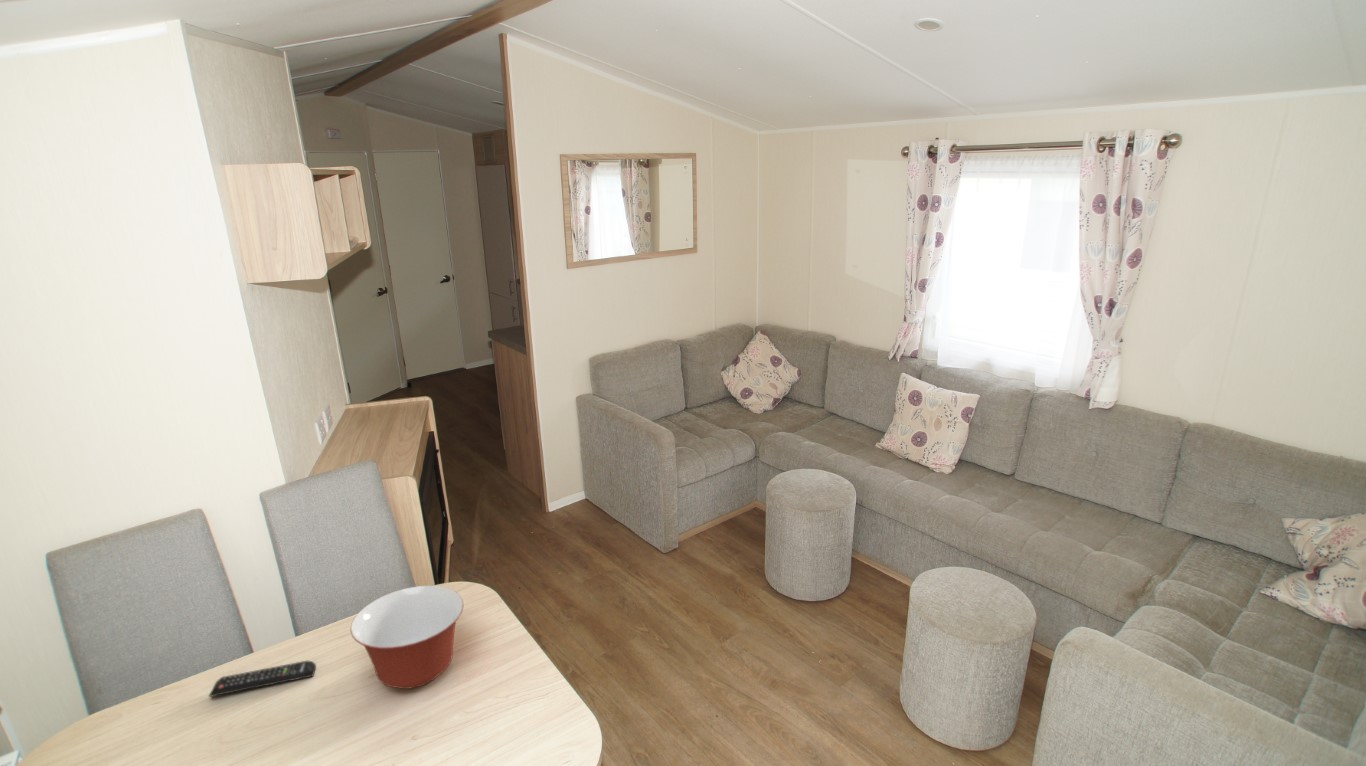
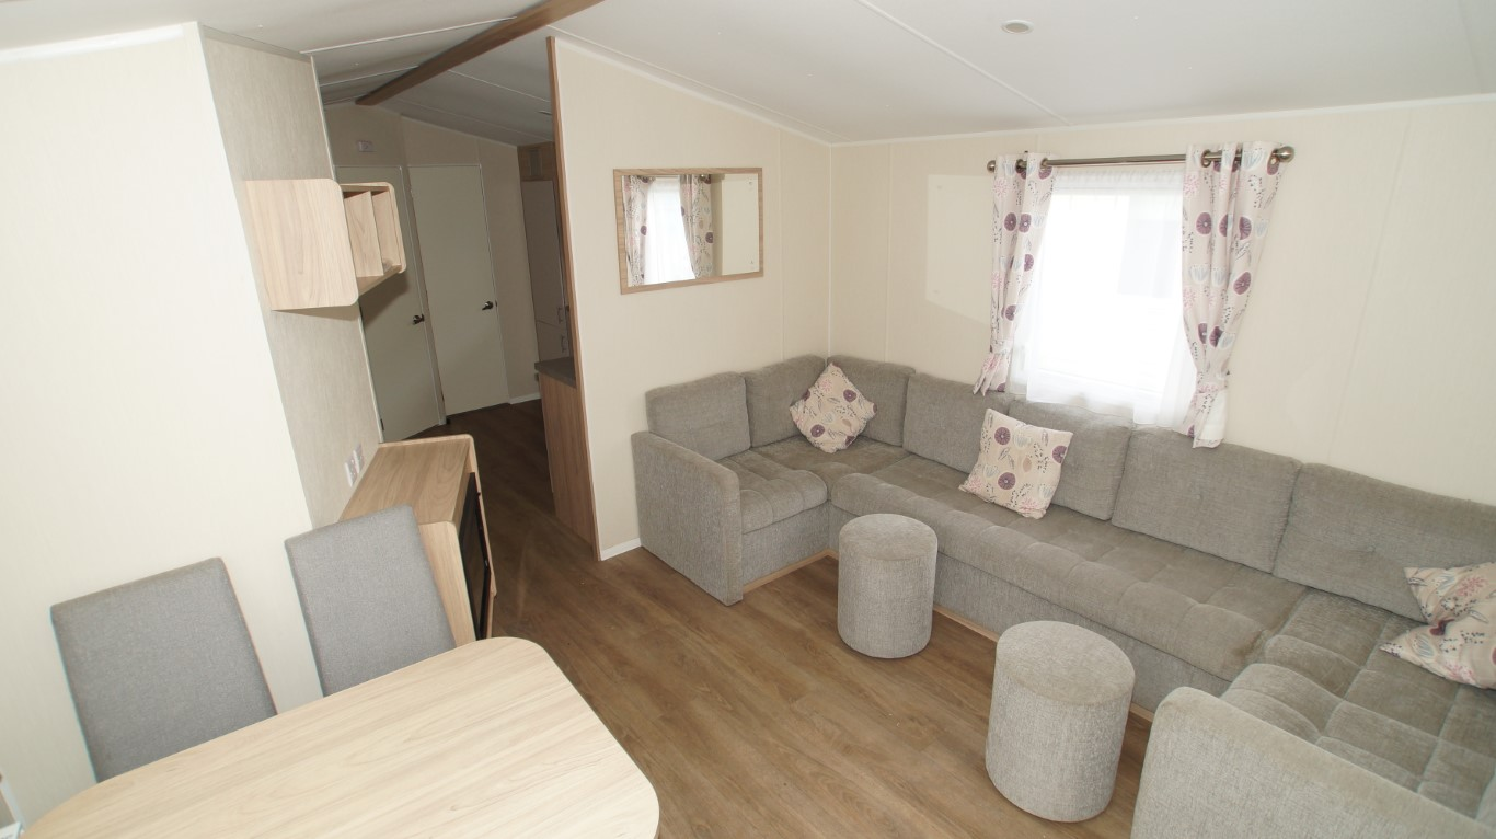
- mixing bowl [349,585,465,690]
- remote control [208,660,317,698]
